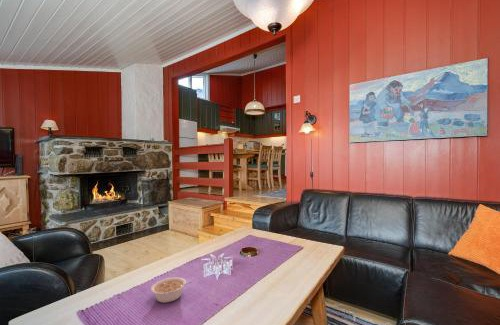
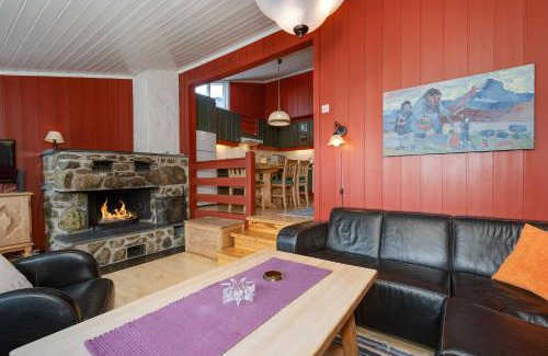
- legume [150,276,193,304]
